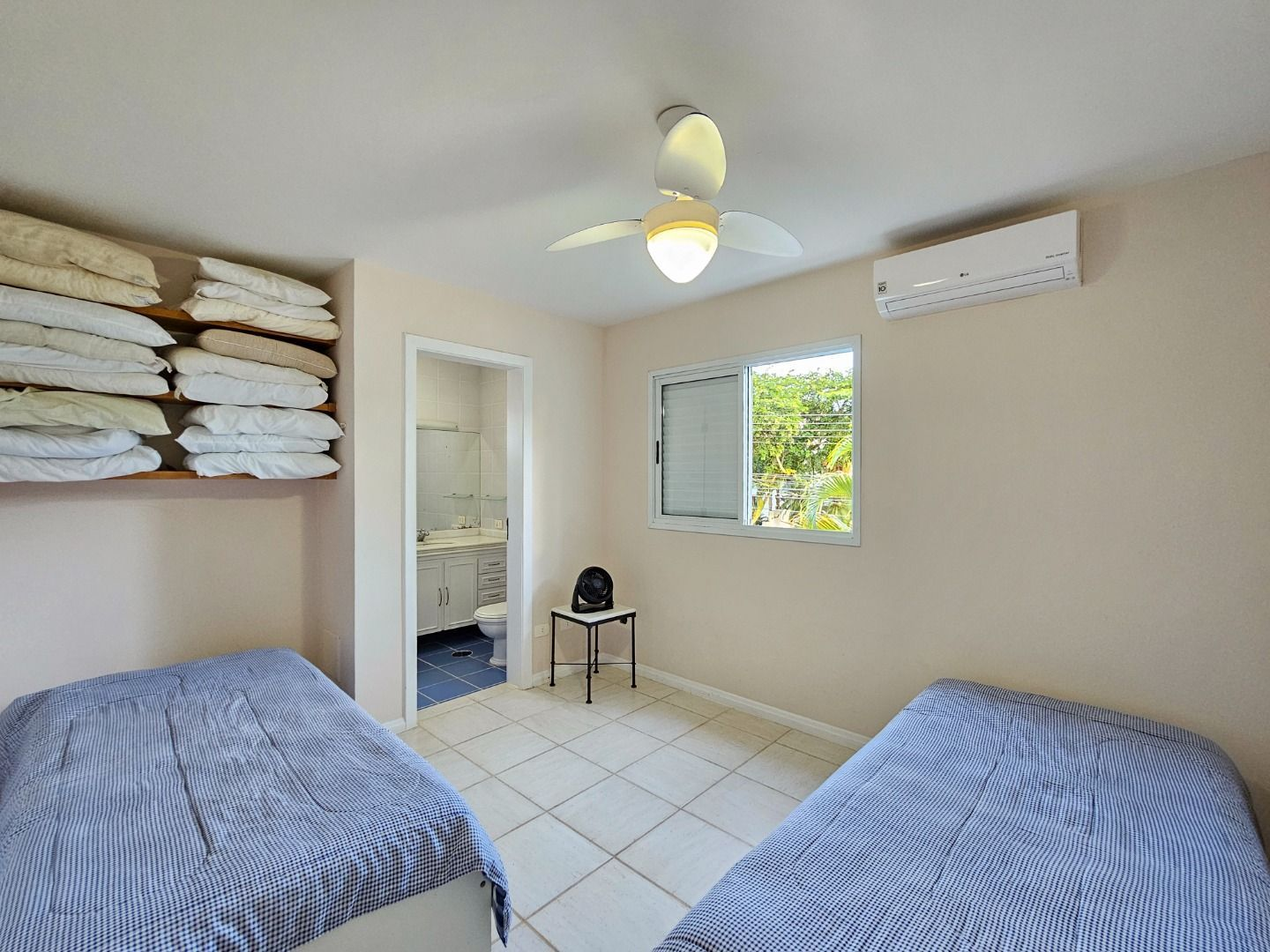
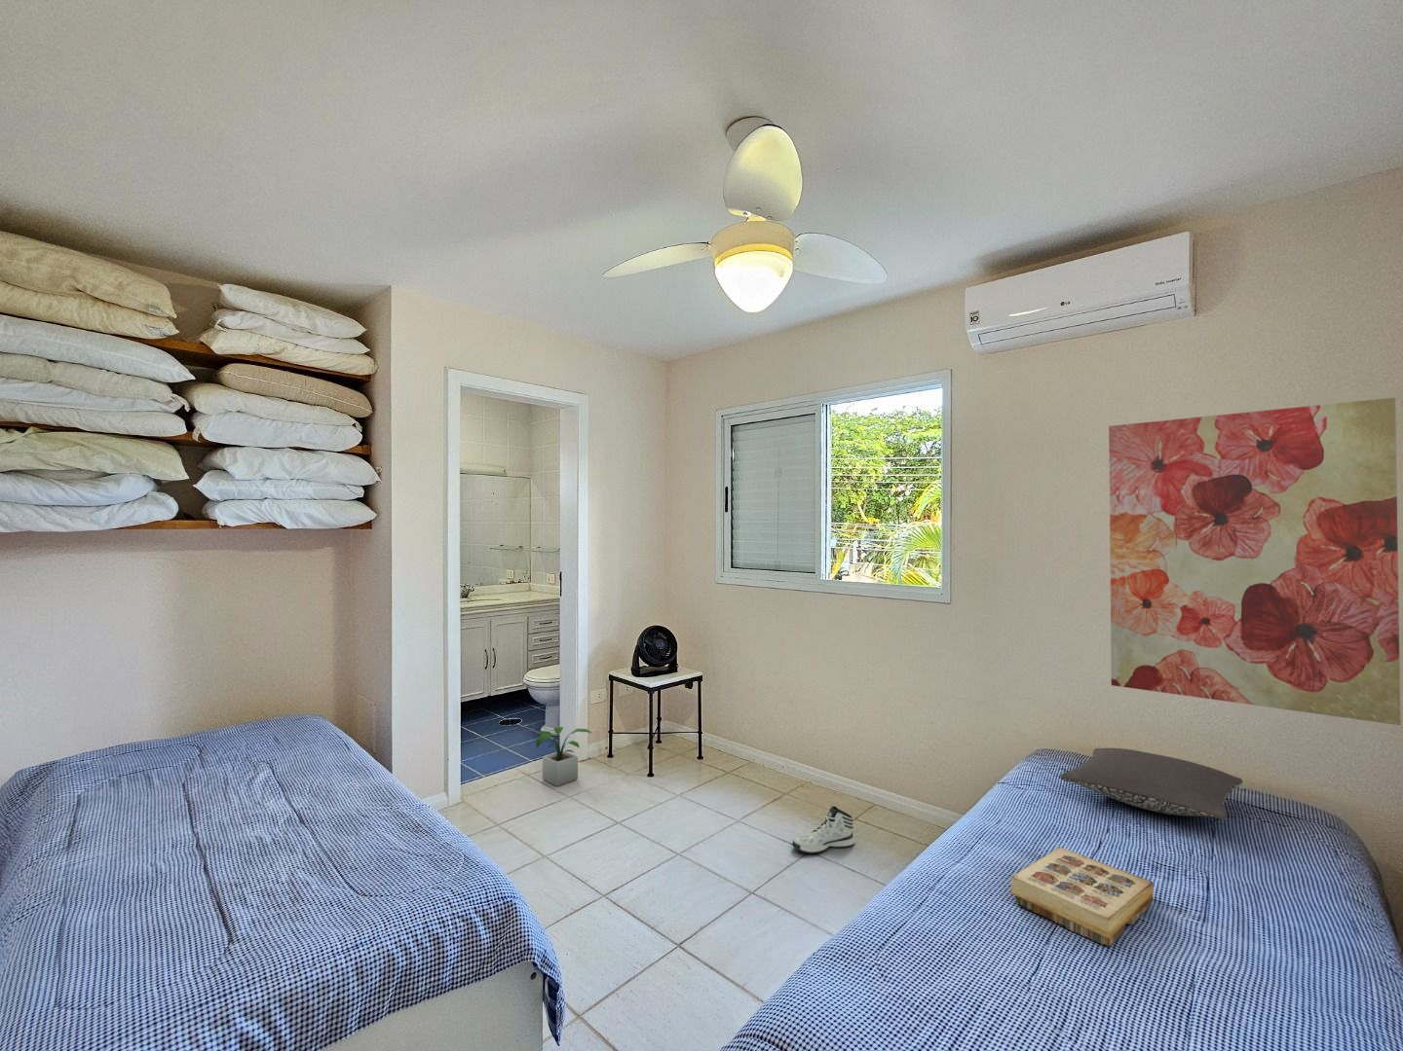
+ wall art [1108,397,1402,726]
+ sneaker [791,805,855,854]
+ book [1011,846,1153,947]
+ pillow [1059,747,1244,820]
+ potted plant [534,726,592,787]
